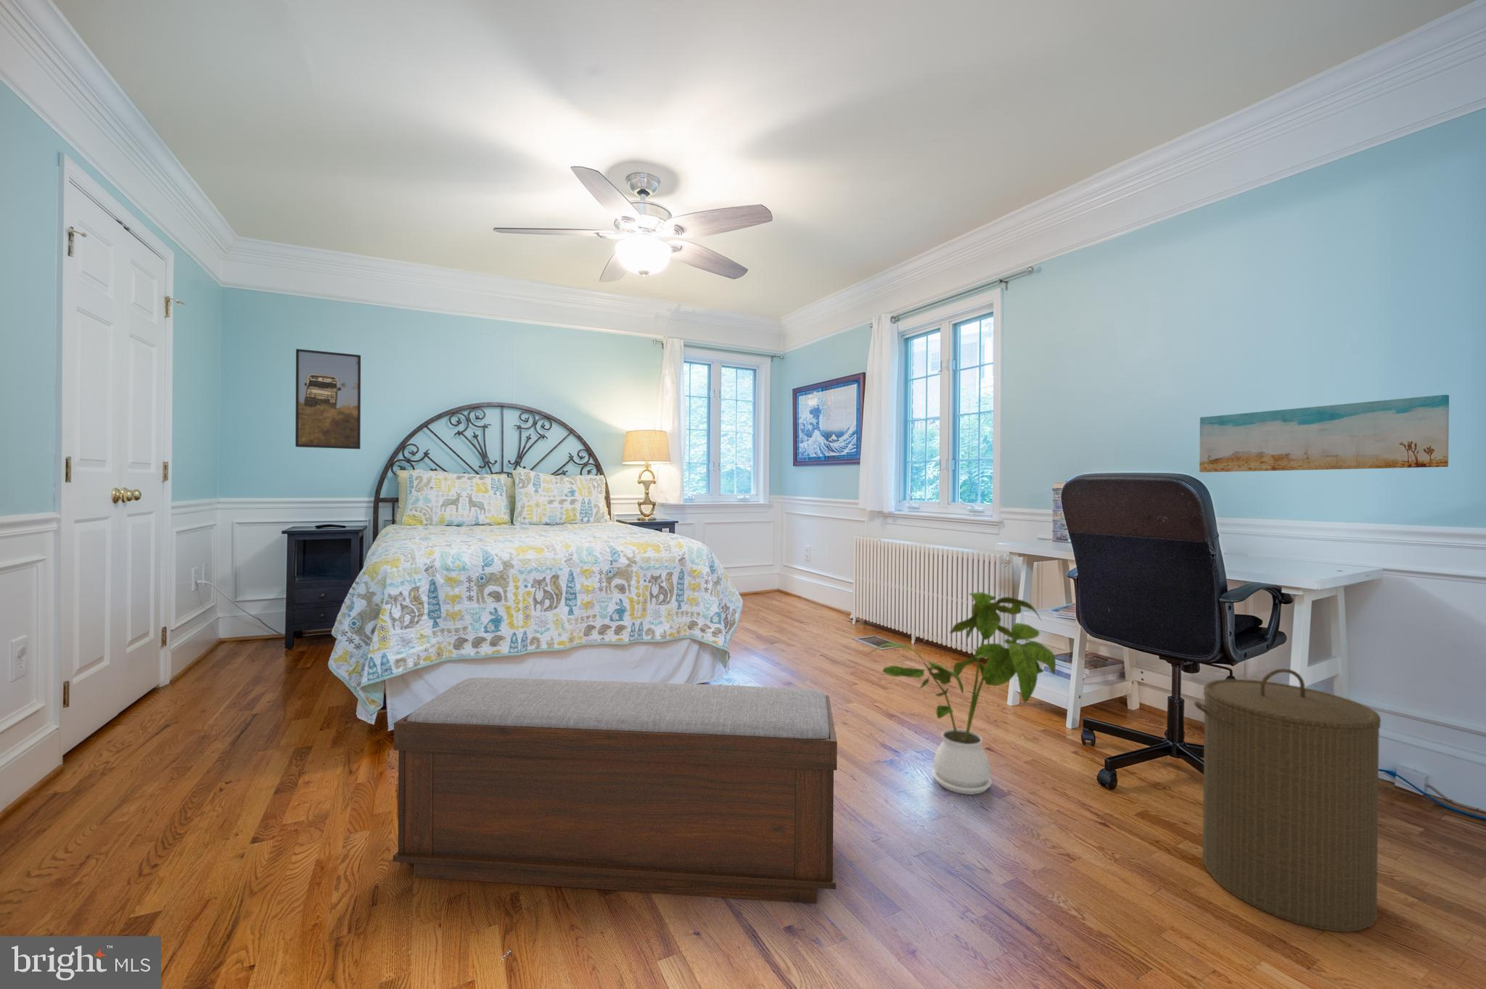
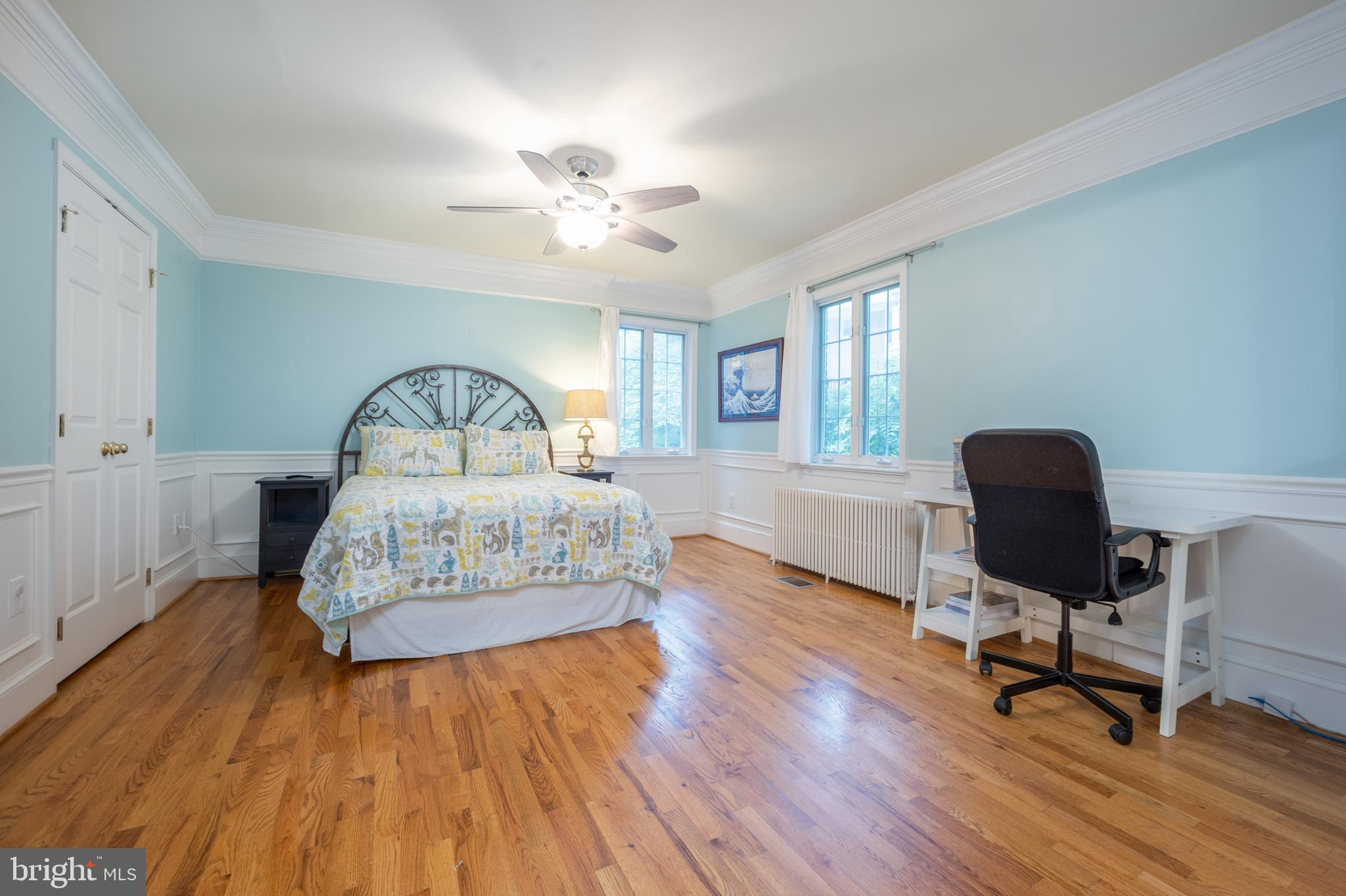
- house plant [867,591,1057,796]
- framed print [295,348,361,449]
- laundry hamper [1193,668,1381,933]
- wall art [1199,394,1450,472]
- bench [393,677,838,903]
